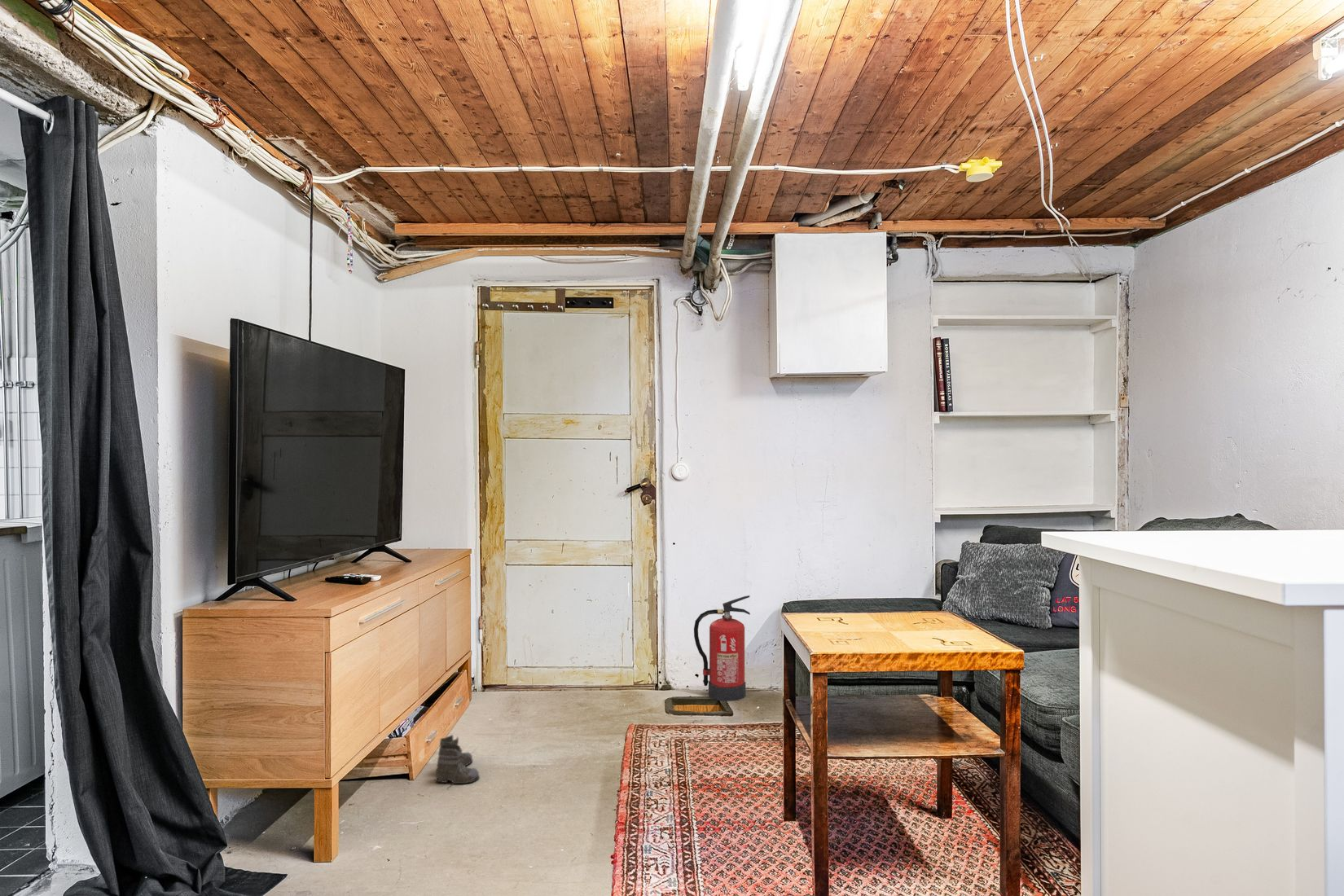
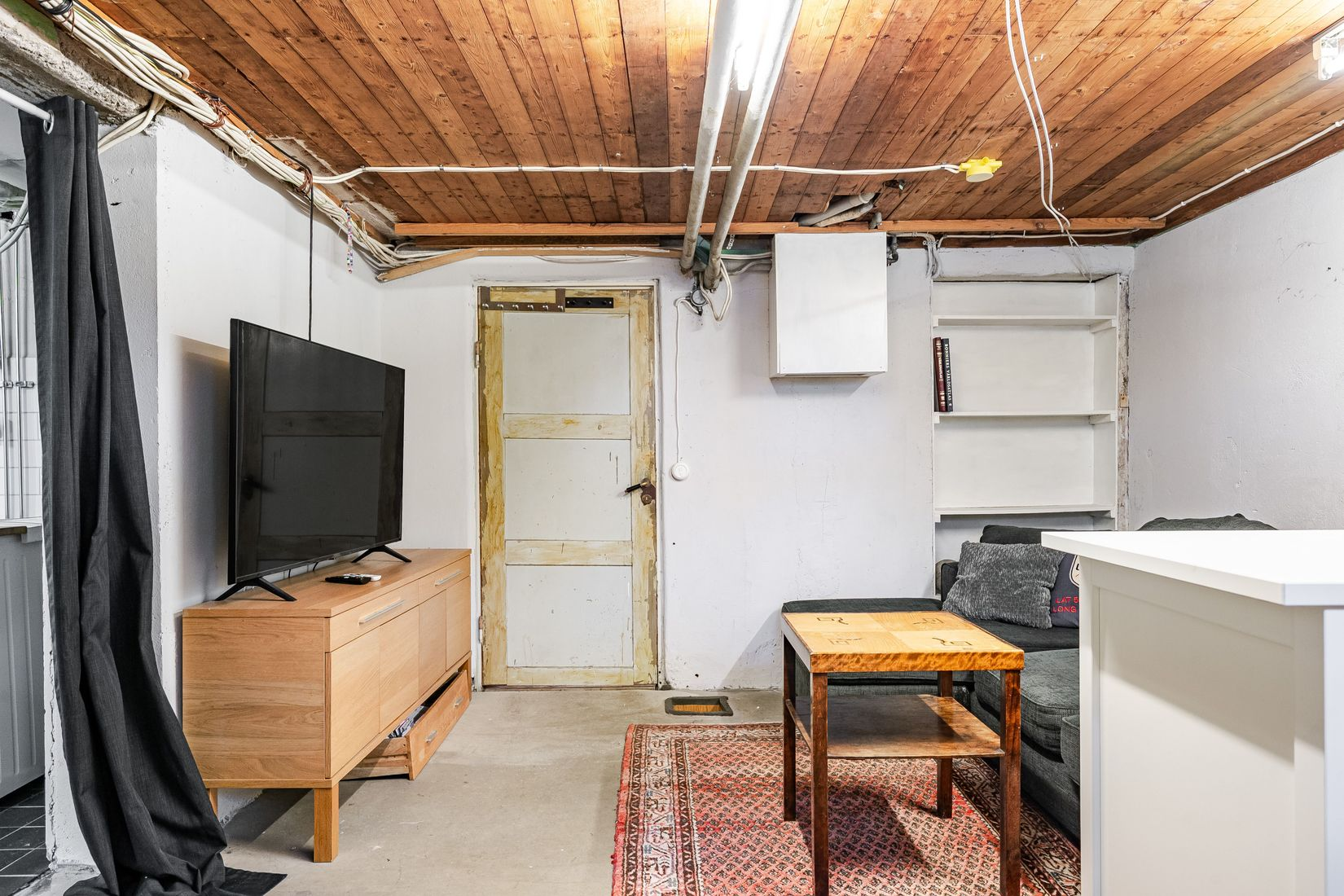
- fire extinguisher [693,595,751,702]
- boots [434,734,481,790]
